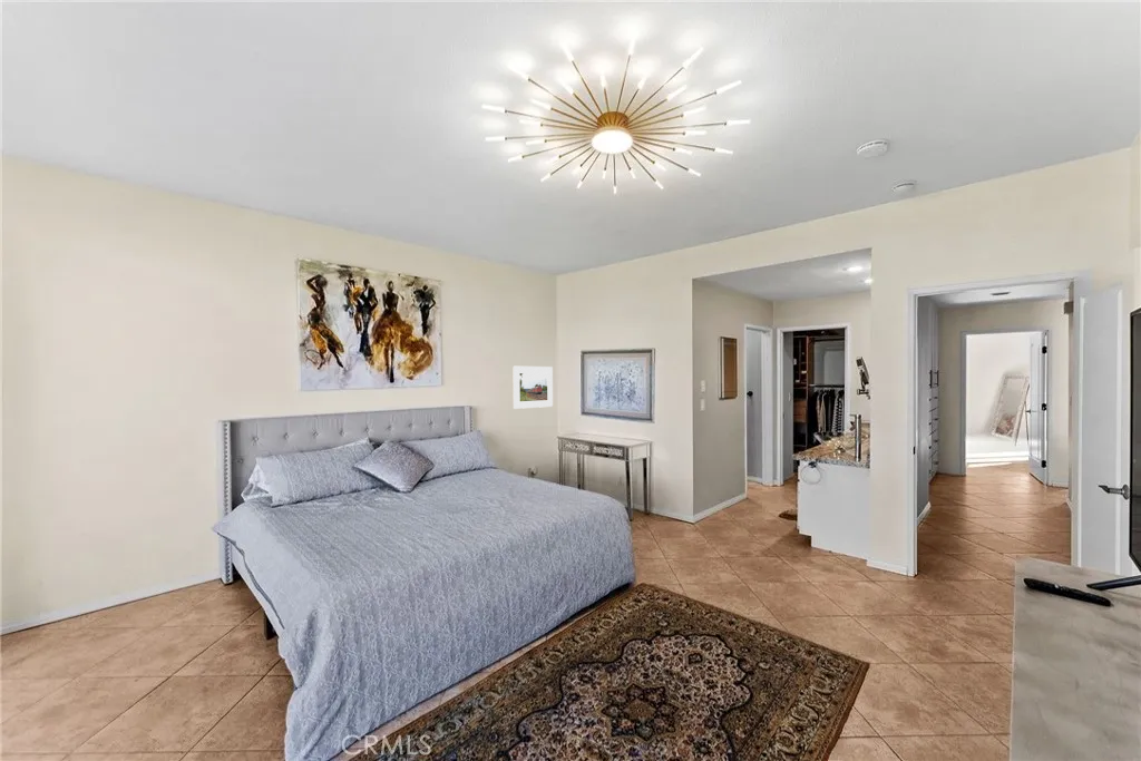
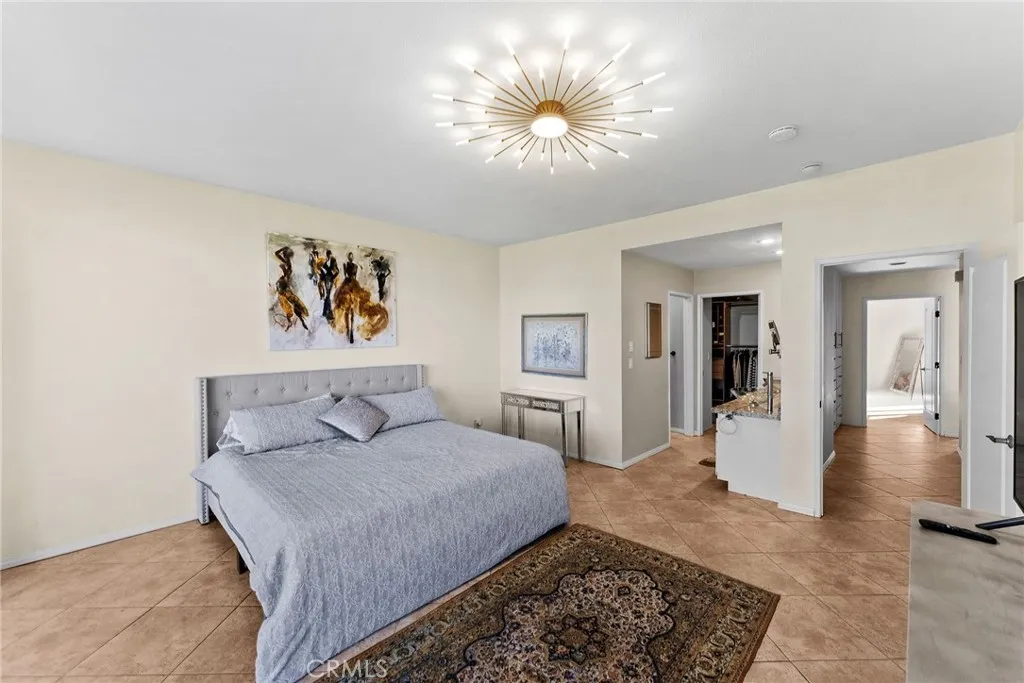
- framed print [513,365,554,410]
